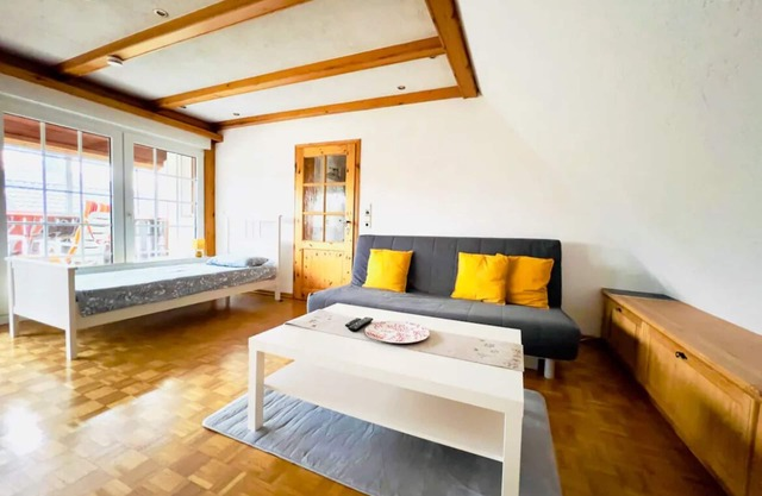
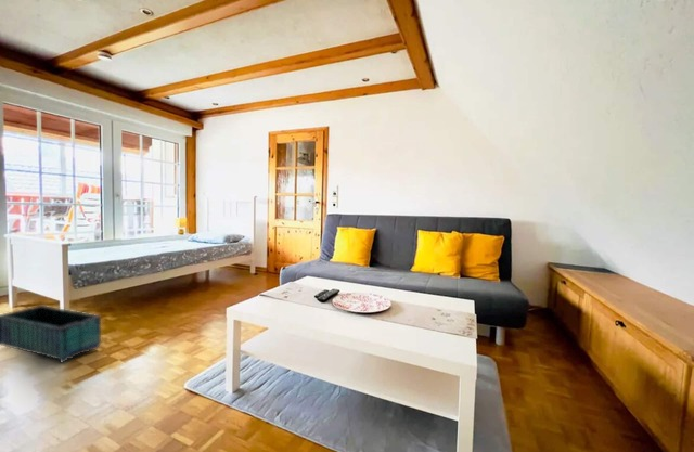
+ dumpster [0,305,102,364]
